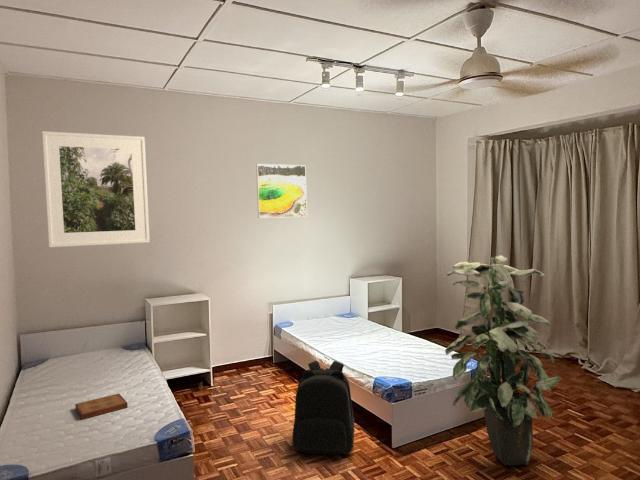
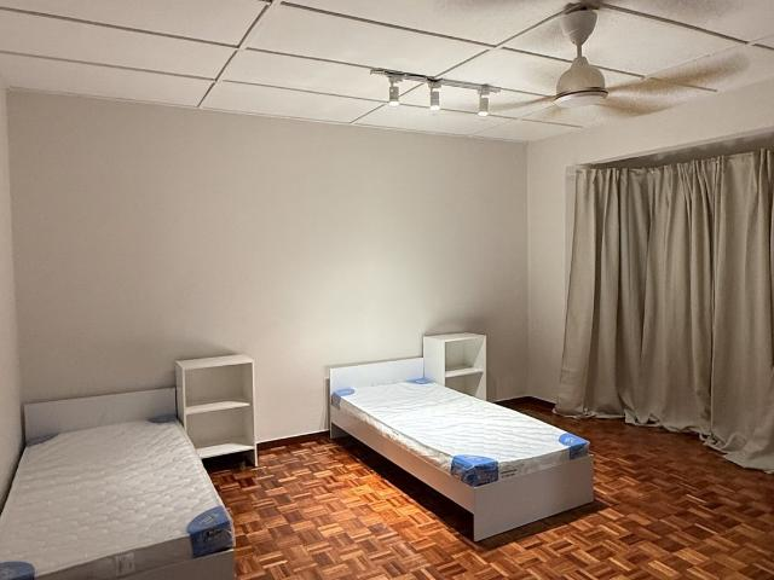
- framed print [255,163,308,219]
- book [74,393,129,420]
- indoor plant [444,254,563,466]
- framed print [41,130,150,248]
- backpack [292,360,355,456]
